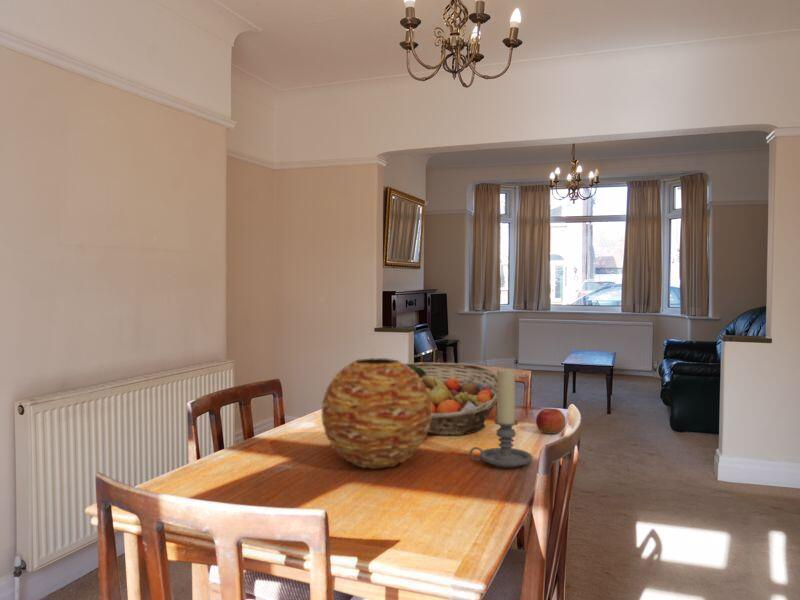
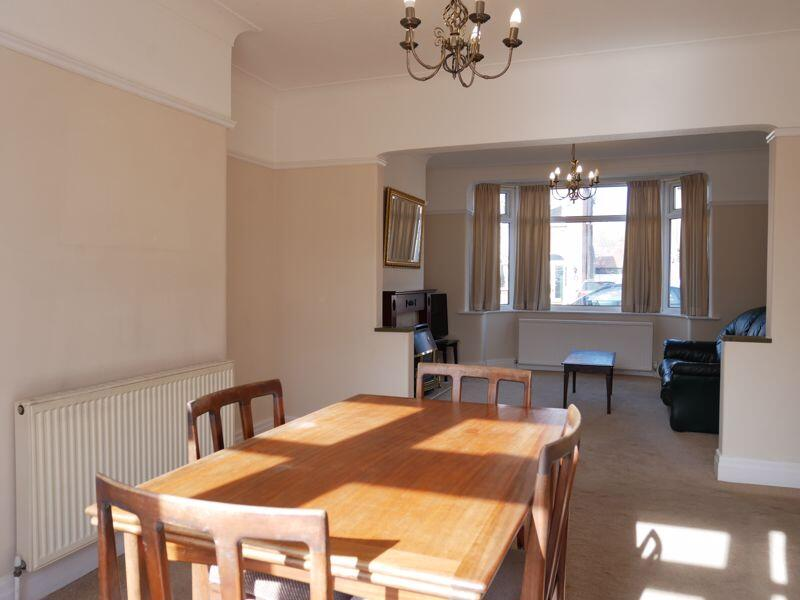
- fruit basket [404,361,498,436]
- vase [320,357,431,470]
- candle holder [469,367,533,469]
- apple [535,408,567,435]
